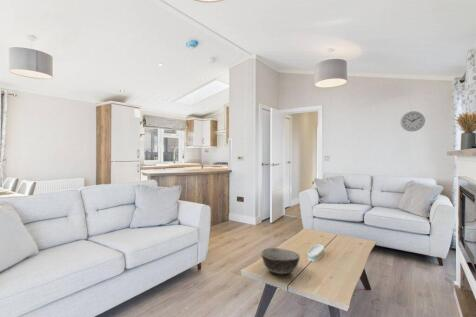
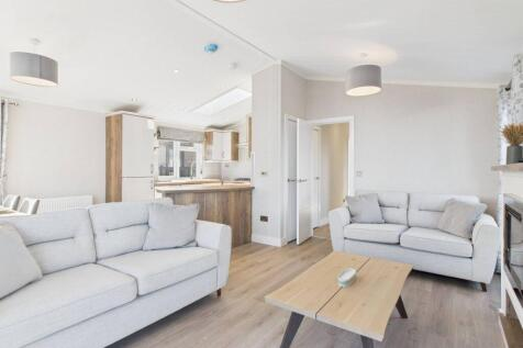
- bowl [260,247,301,275]
- wall clock [400,110,426,132]
